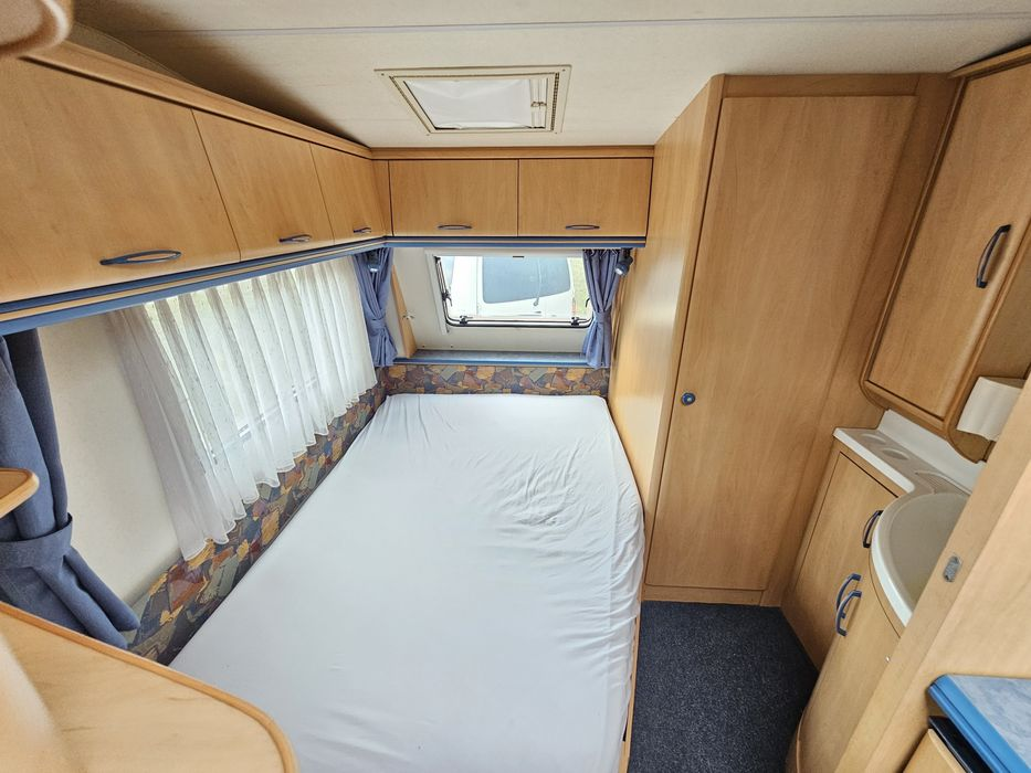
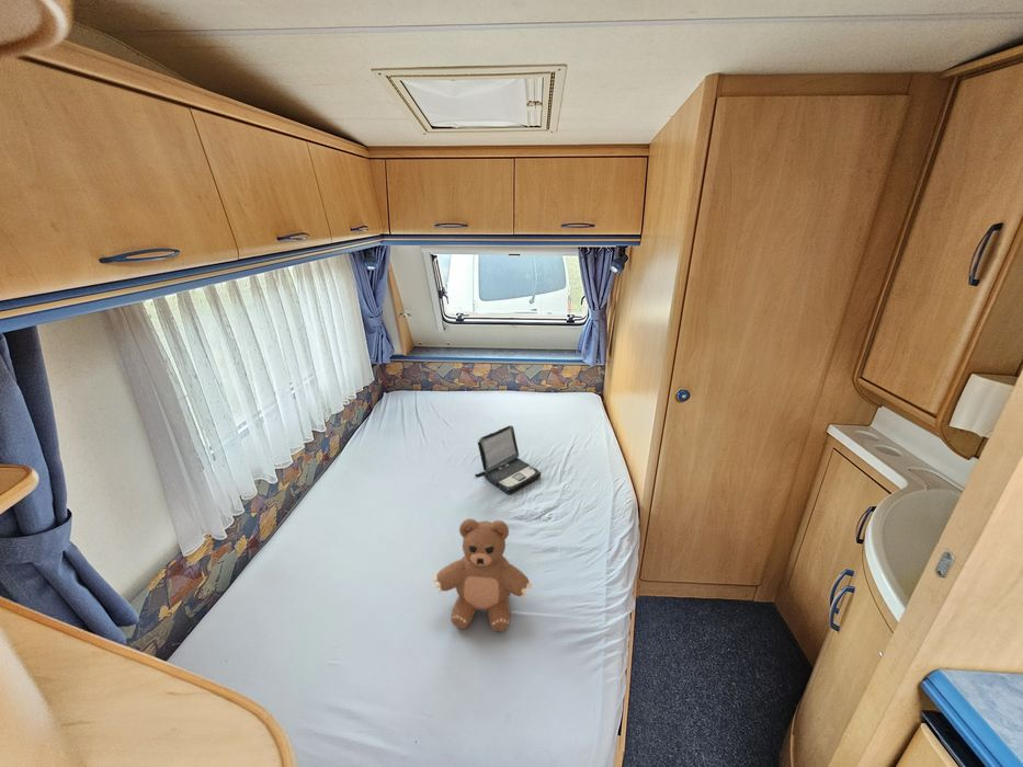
+ laptop [474,424,542,495]
+ teddy bear [432,517,534,633]
